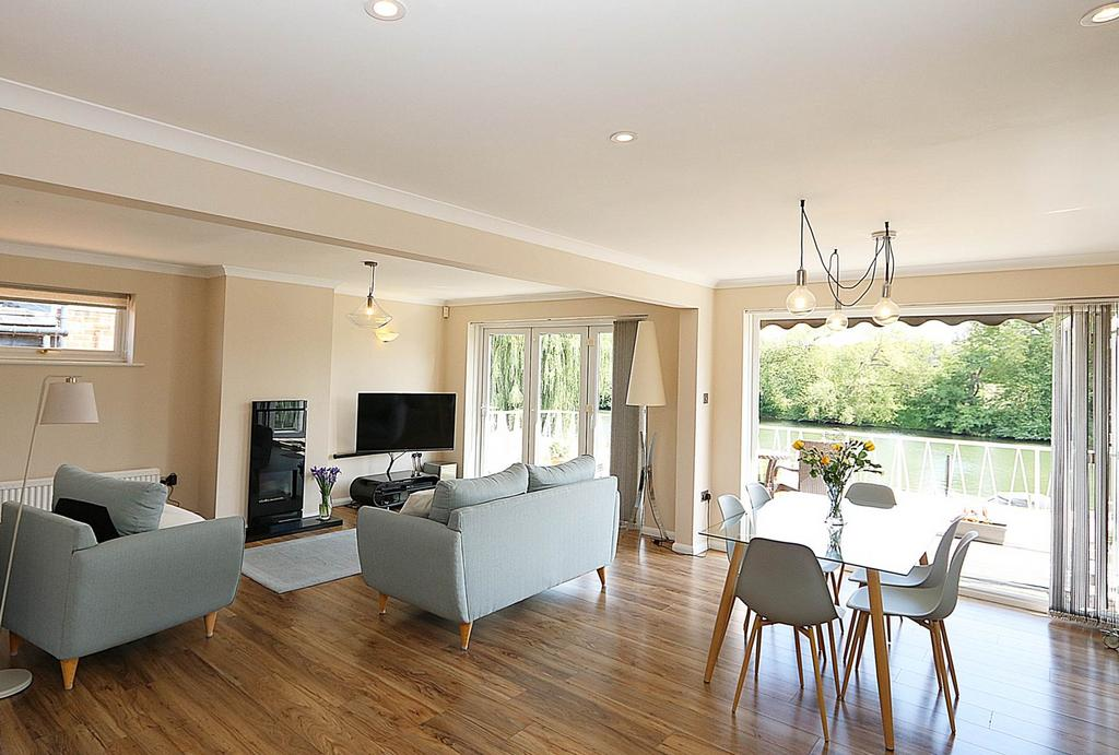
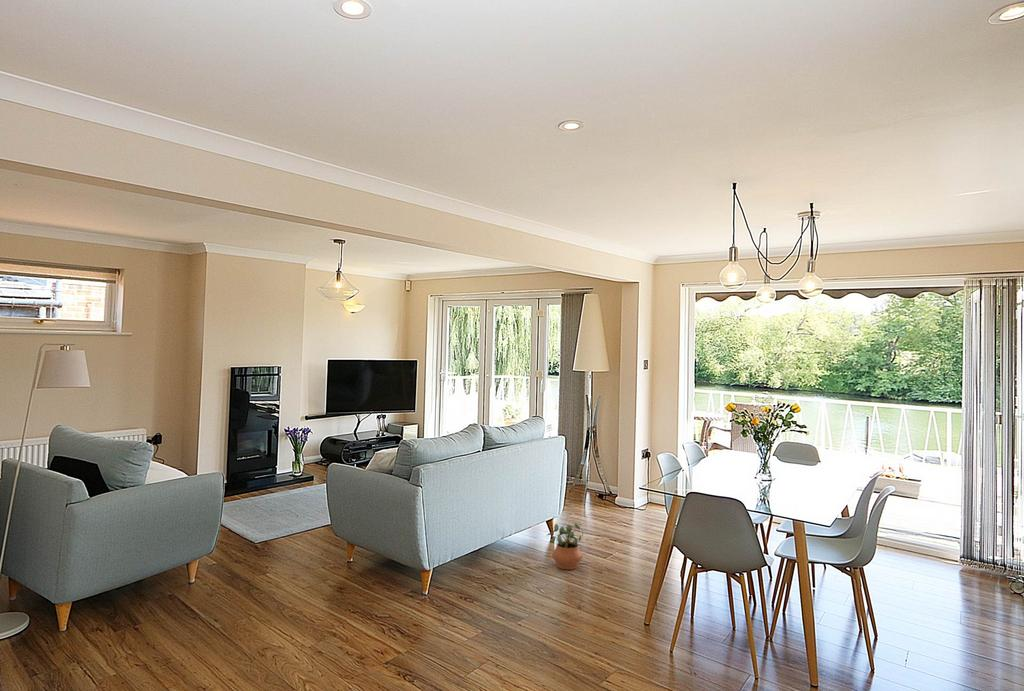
+ potted plant [546,522,584,571]
